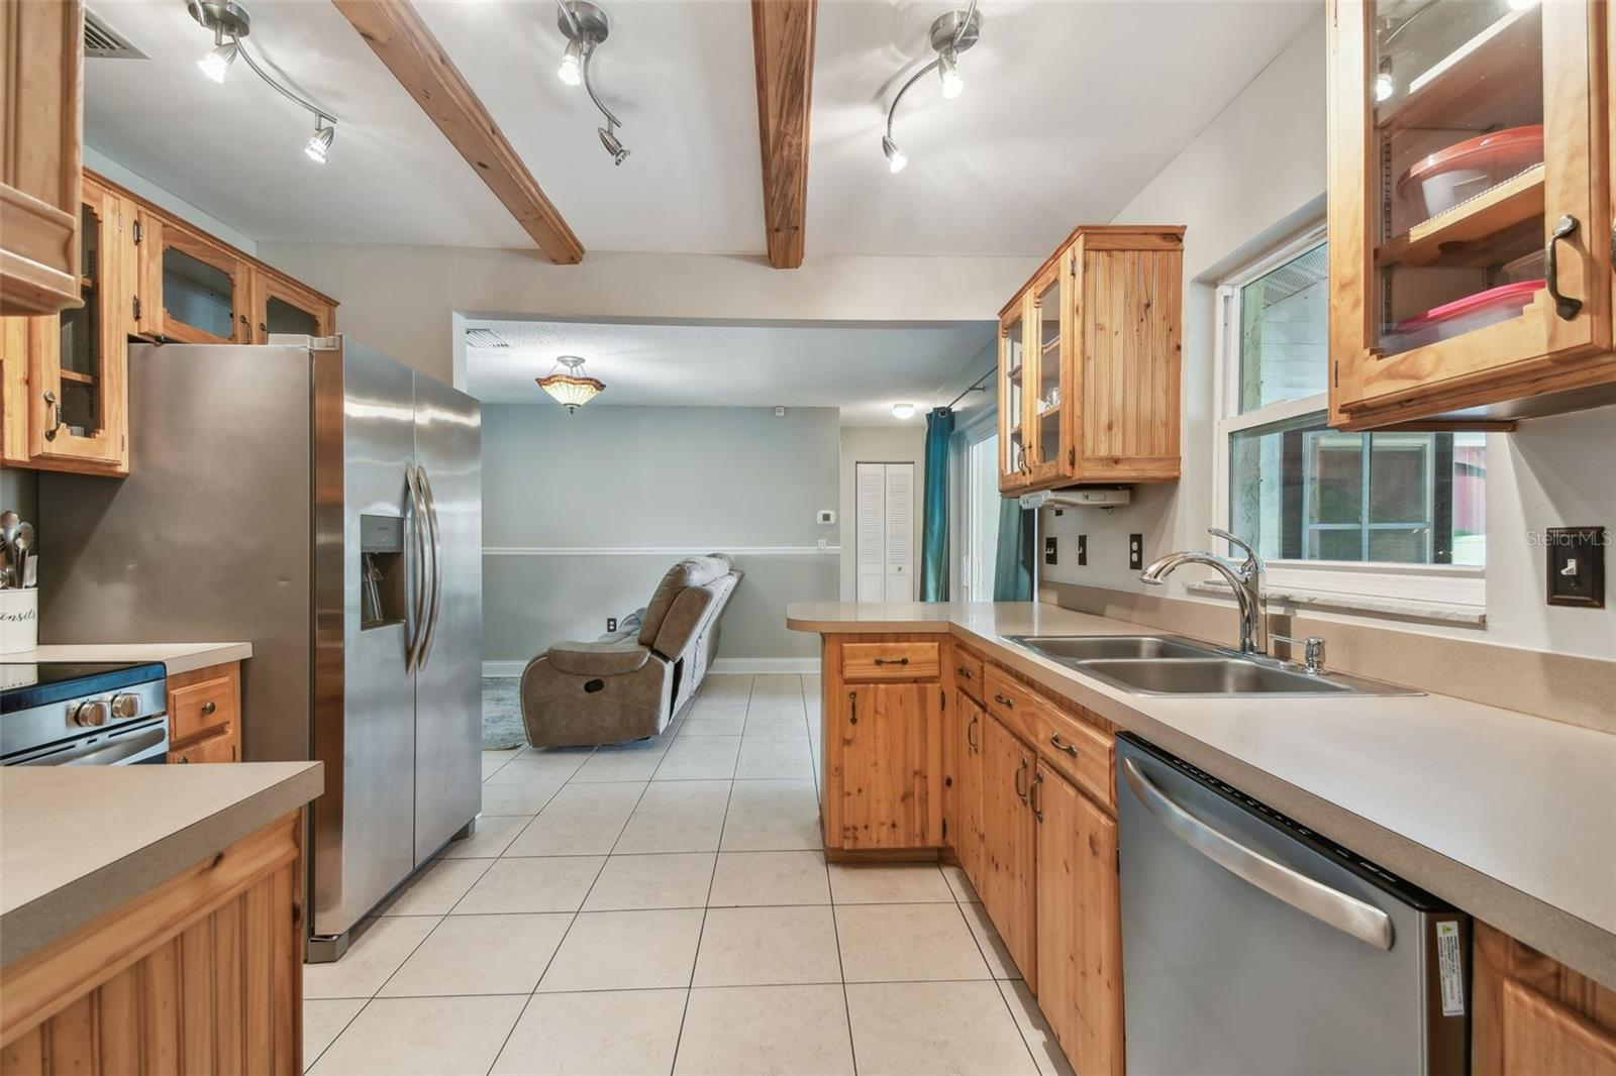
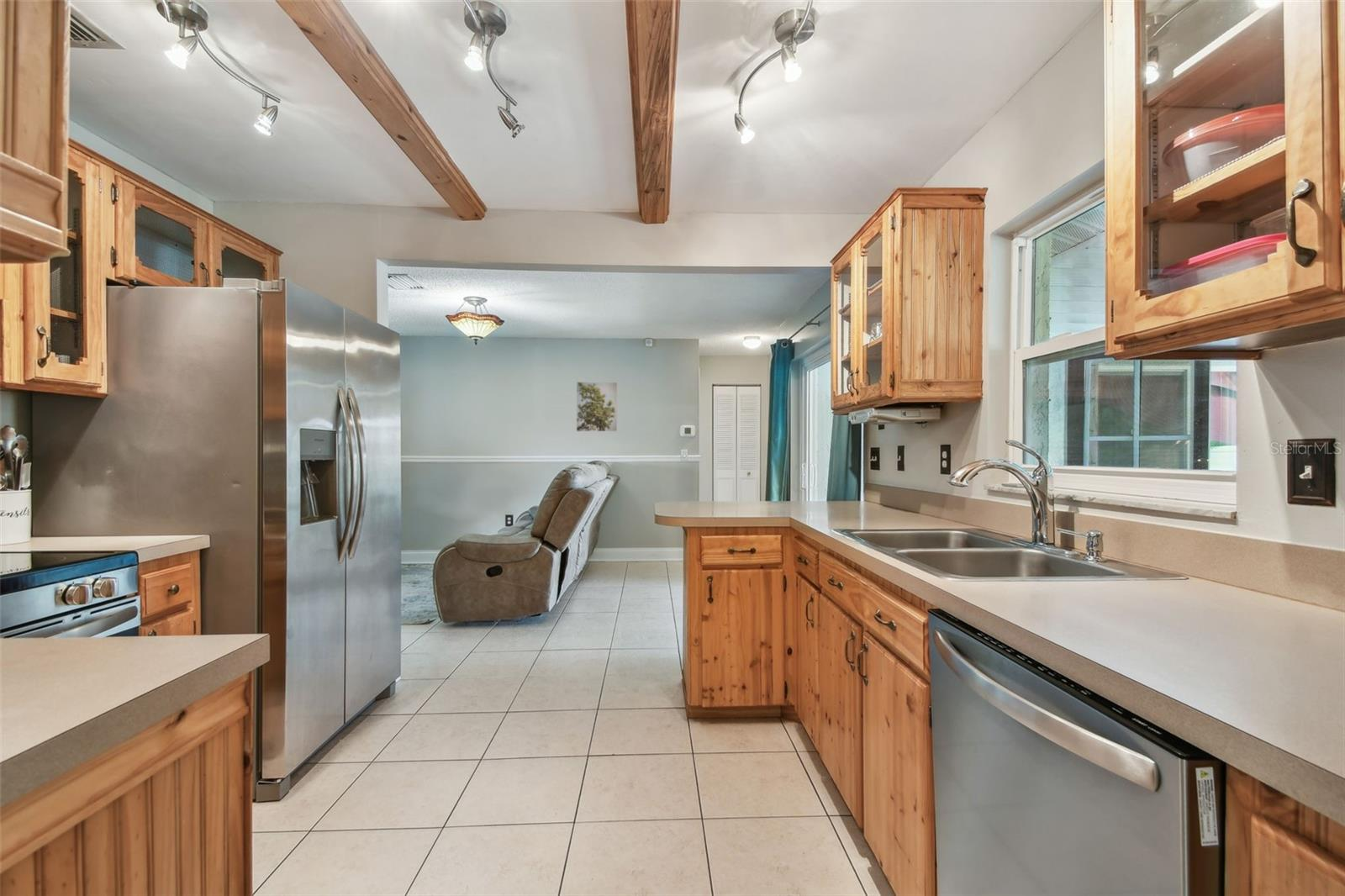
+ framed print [576,381,619,432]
